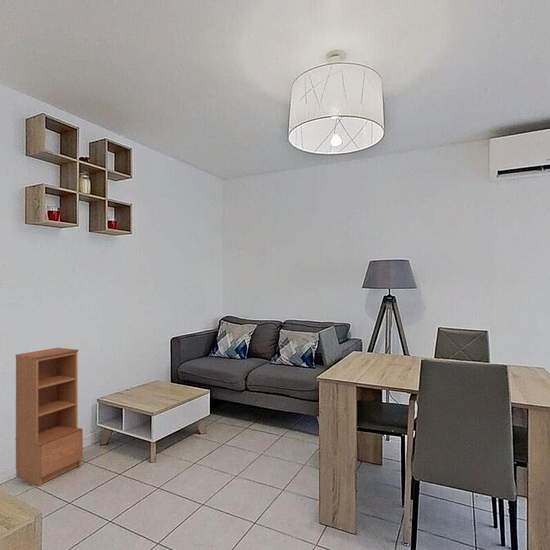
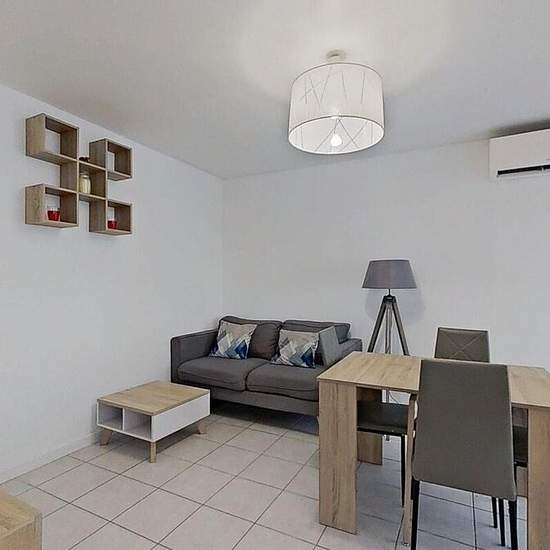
- bookcase [14,347,84,487]
